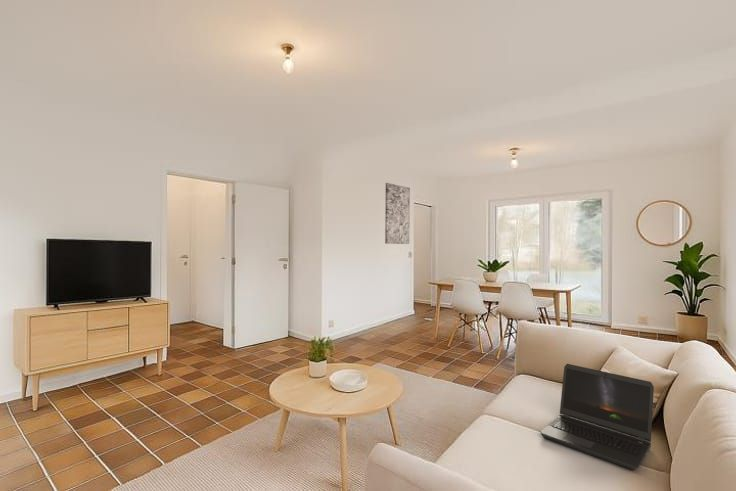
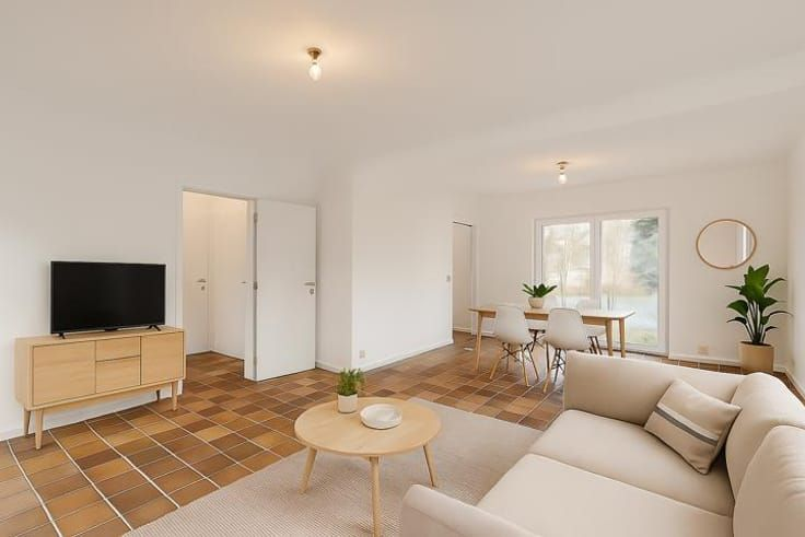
- laptop computer [540,363,655,471]
- wall art [384,182,411,245]
